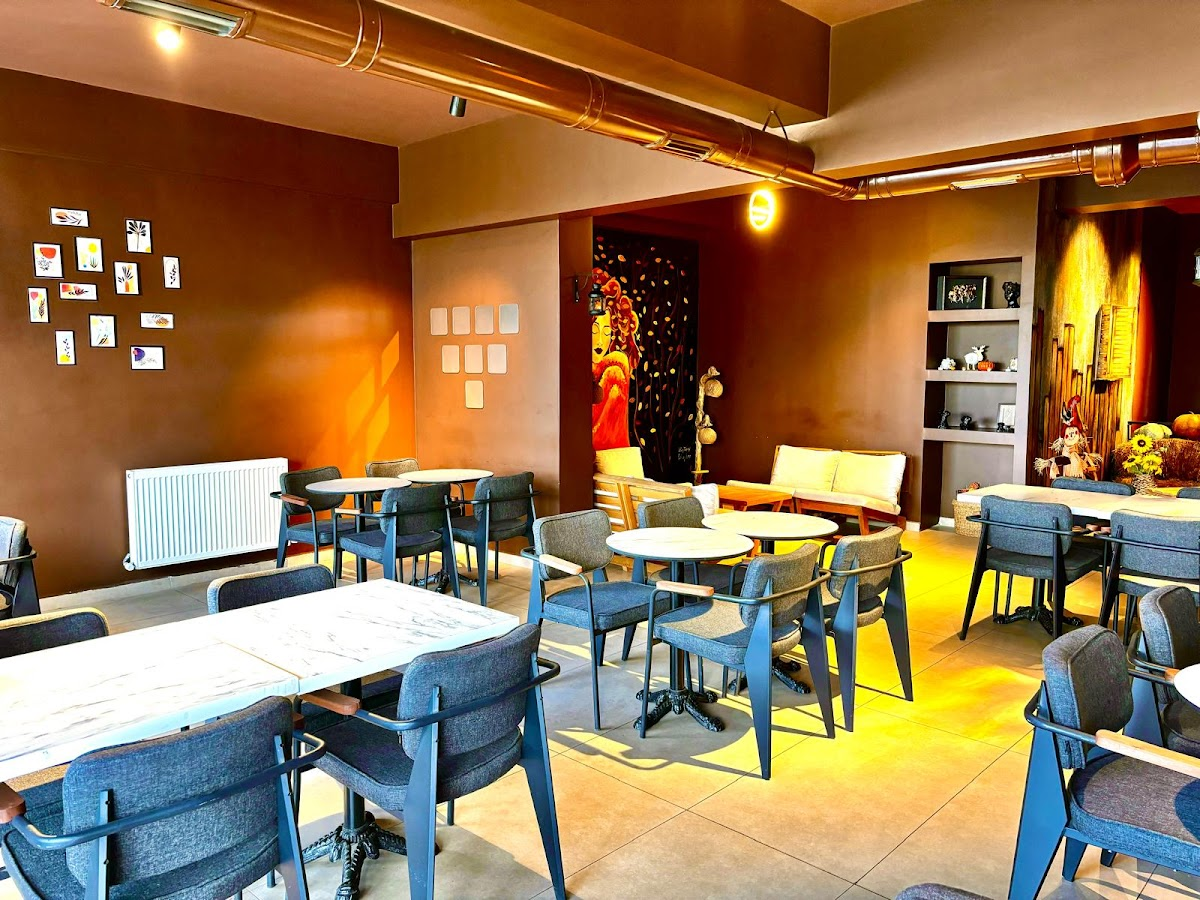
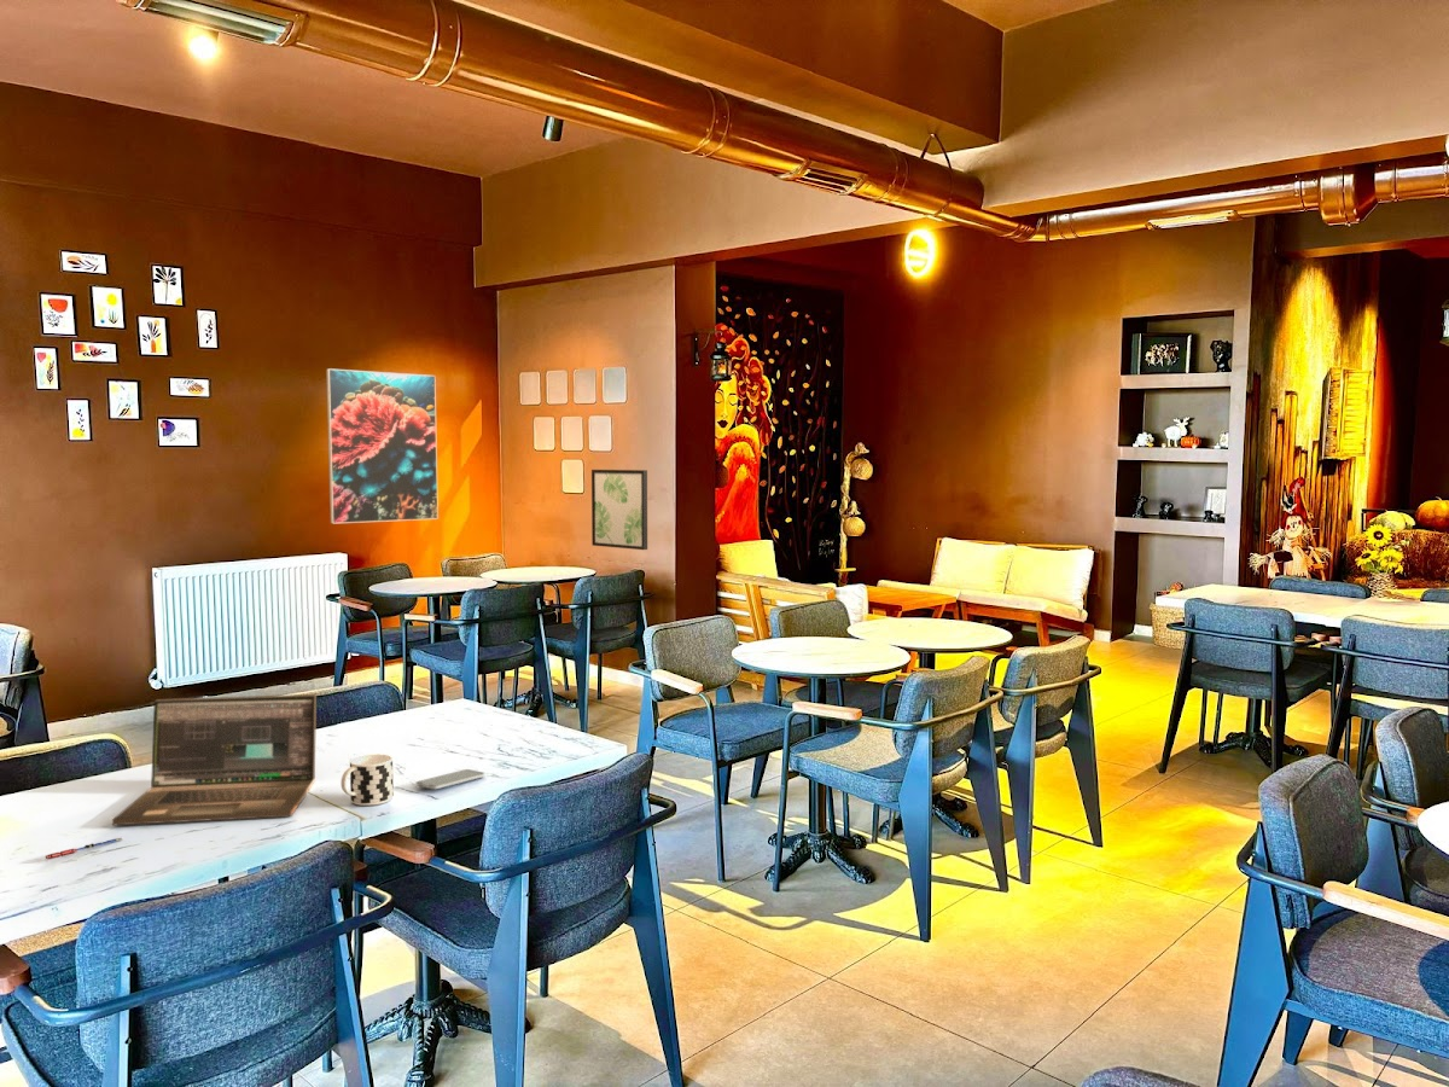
+ laptop [111,693,318,826]
+ smartphone [415,768,485,790]
+ pen [45,837,123,860]
+ wall art [590,469,648,551]
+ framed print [325,367,440,524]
+ cup [339,752,395,807]
